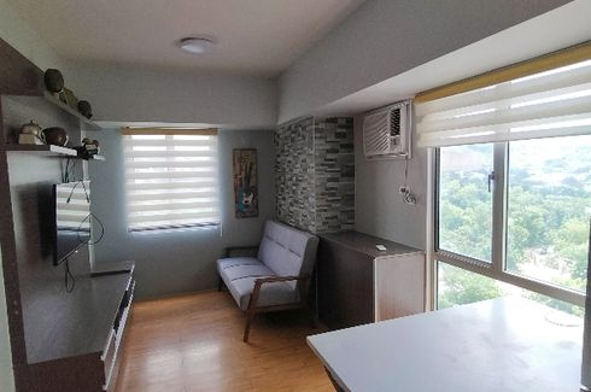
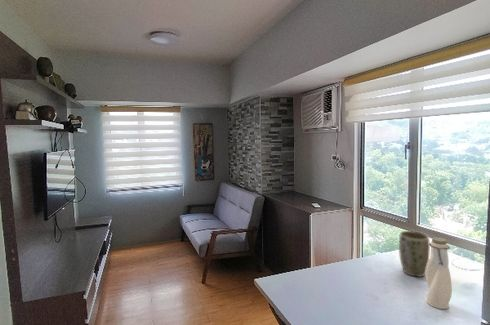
+ plant pot [398,230,431,278]
+ water bottle [425,236,453,310]
